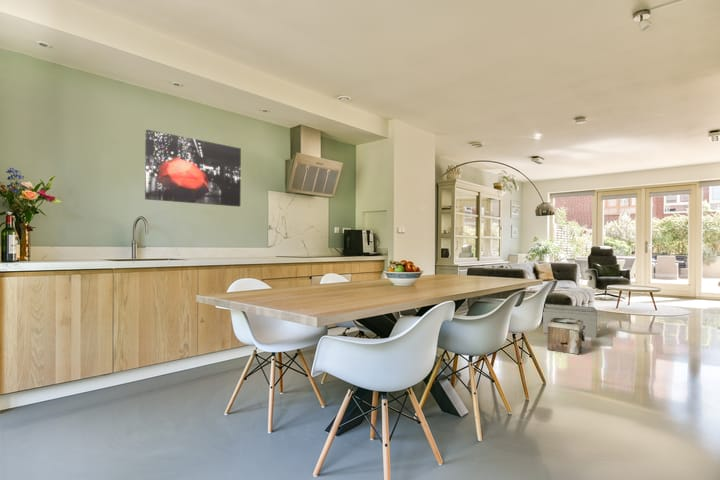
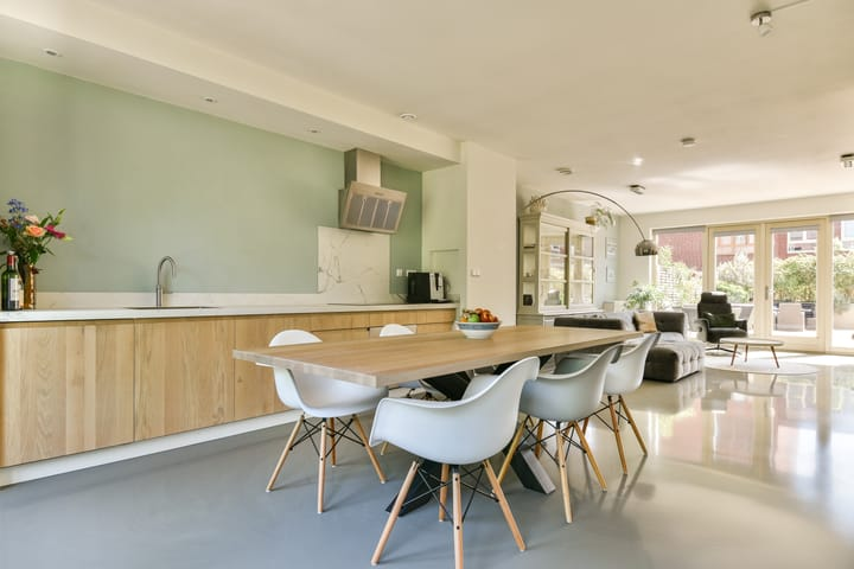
- storage bin [542,303,598,339]
- wall art [144,129,242,208]
- storage bin [546,317,586,355]
